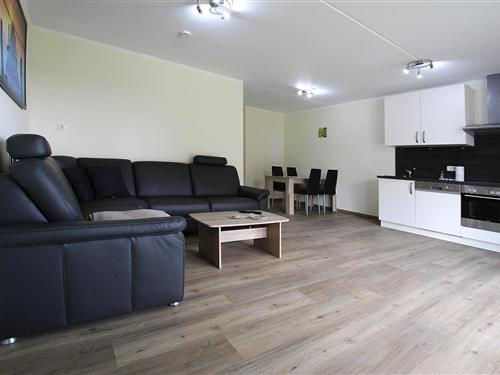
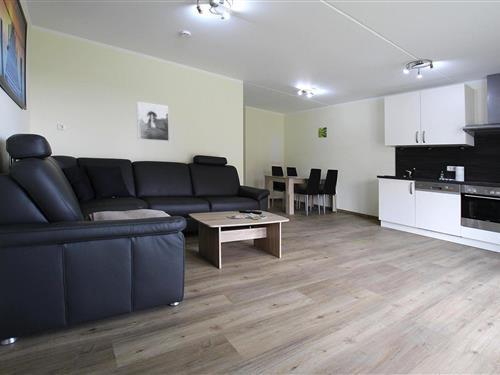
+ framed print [136,100,170,142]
